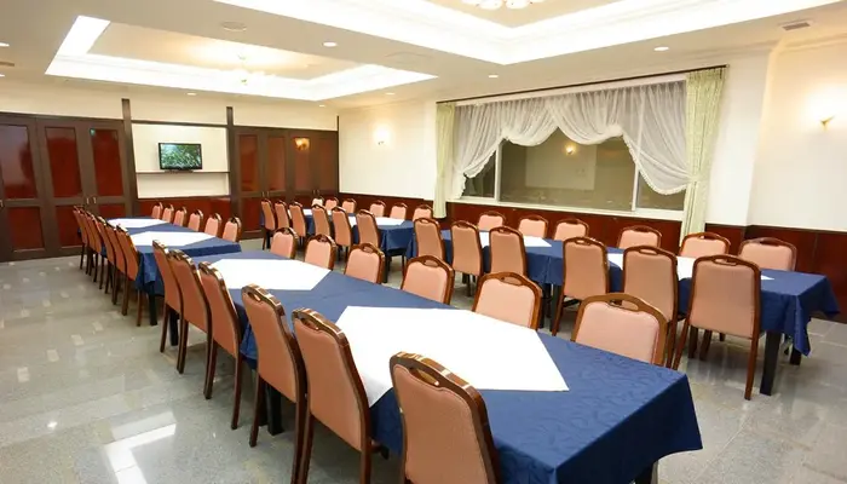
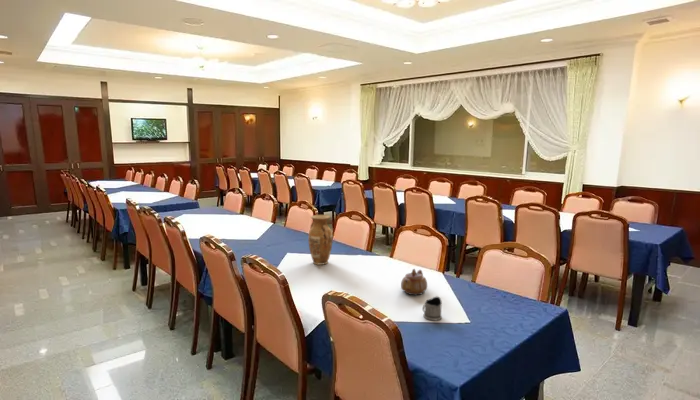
+ teapot [400,268,428,296]
+ vase [307,214,334,266]
+ tea glass holder [422,296,443,322]
